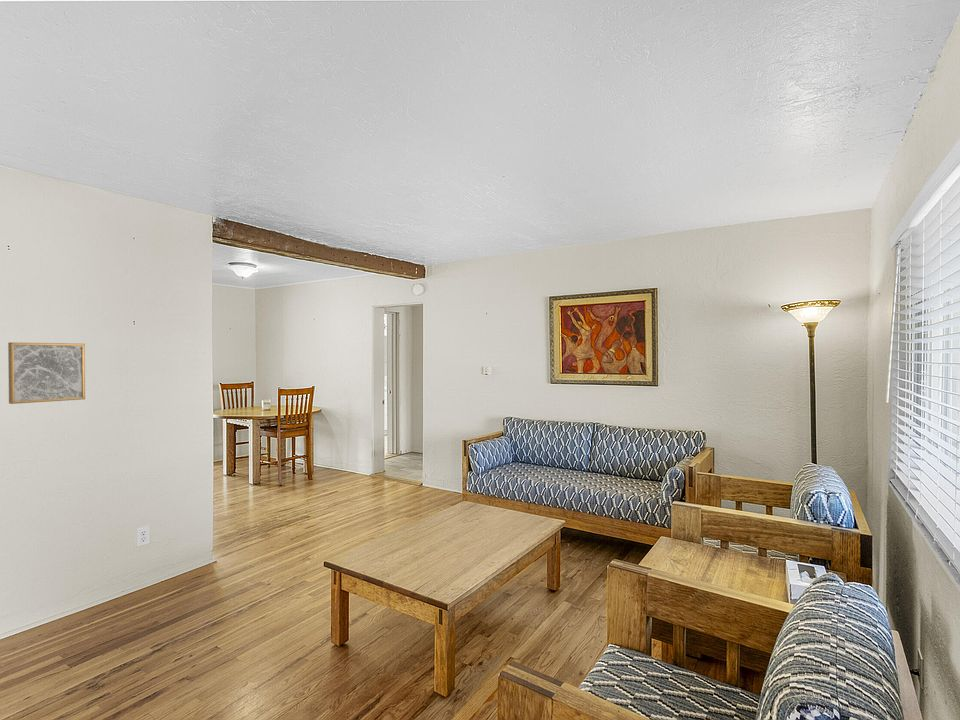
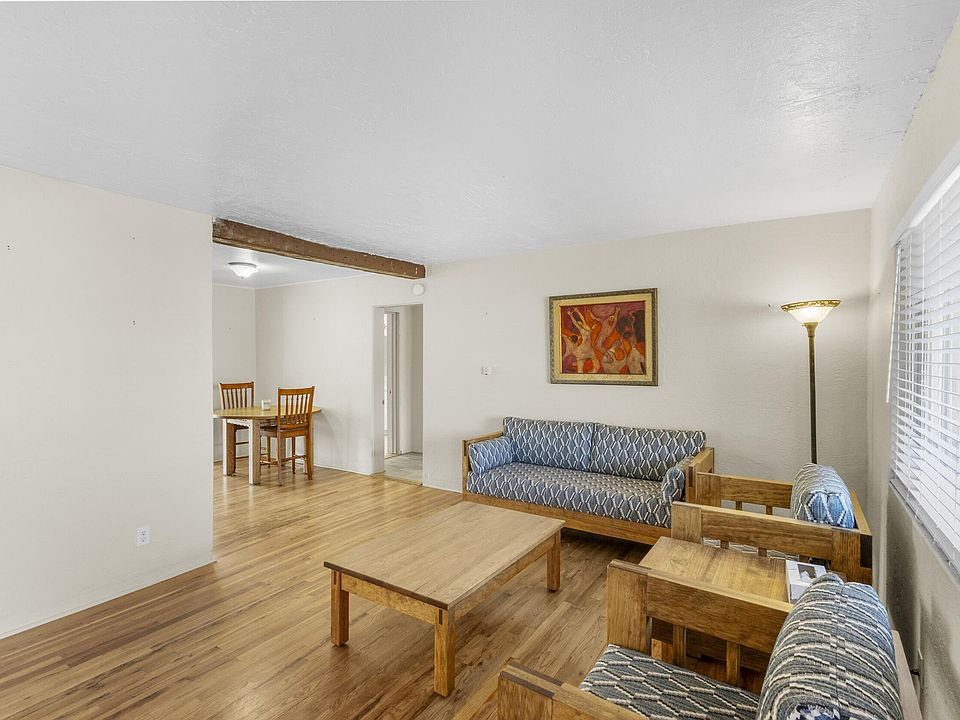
- wall art [7,341,86,405]
